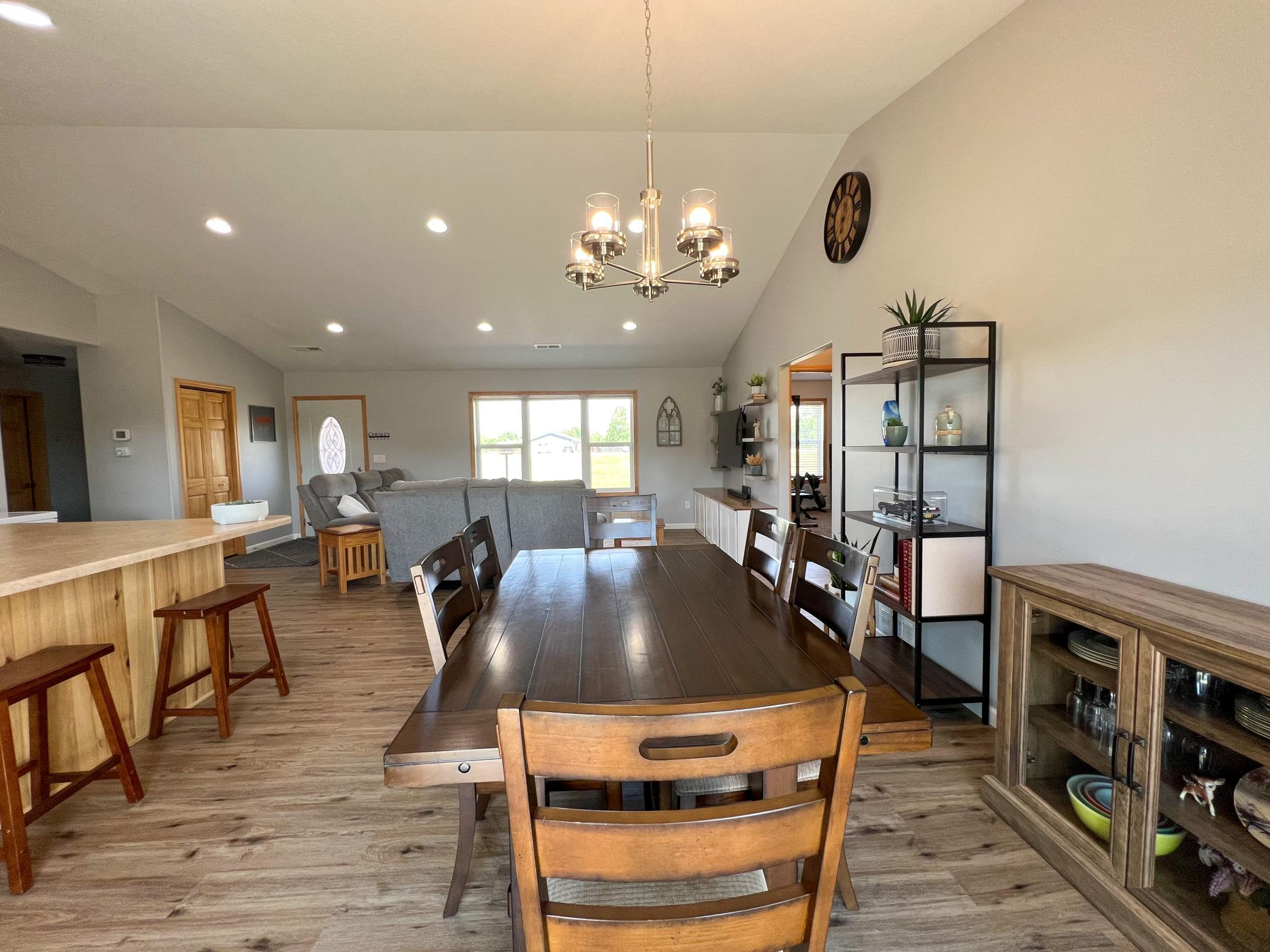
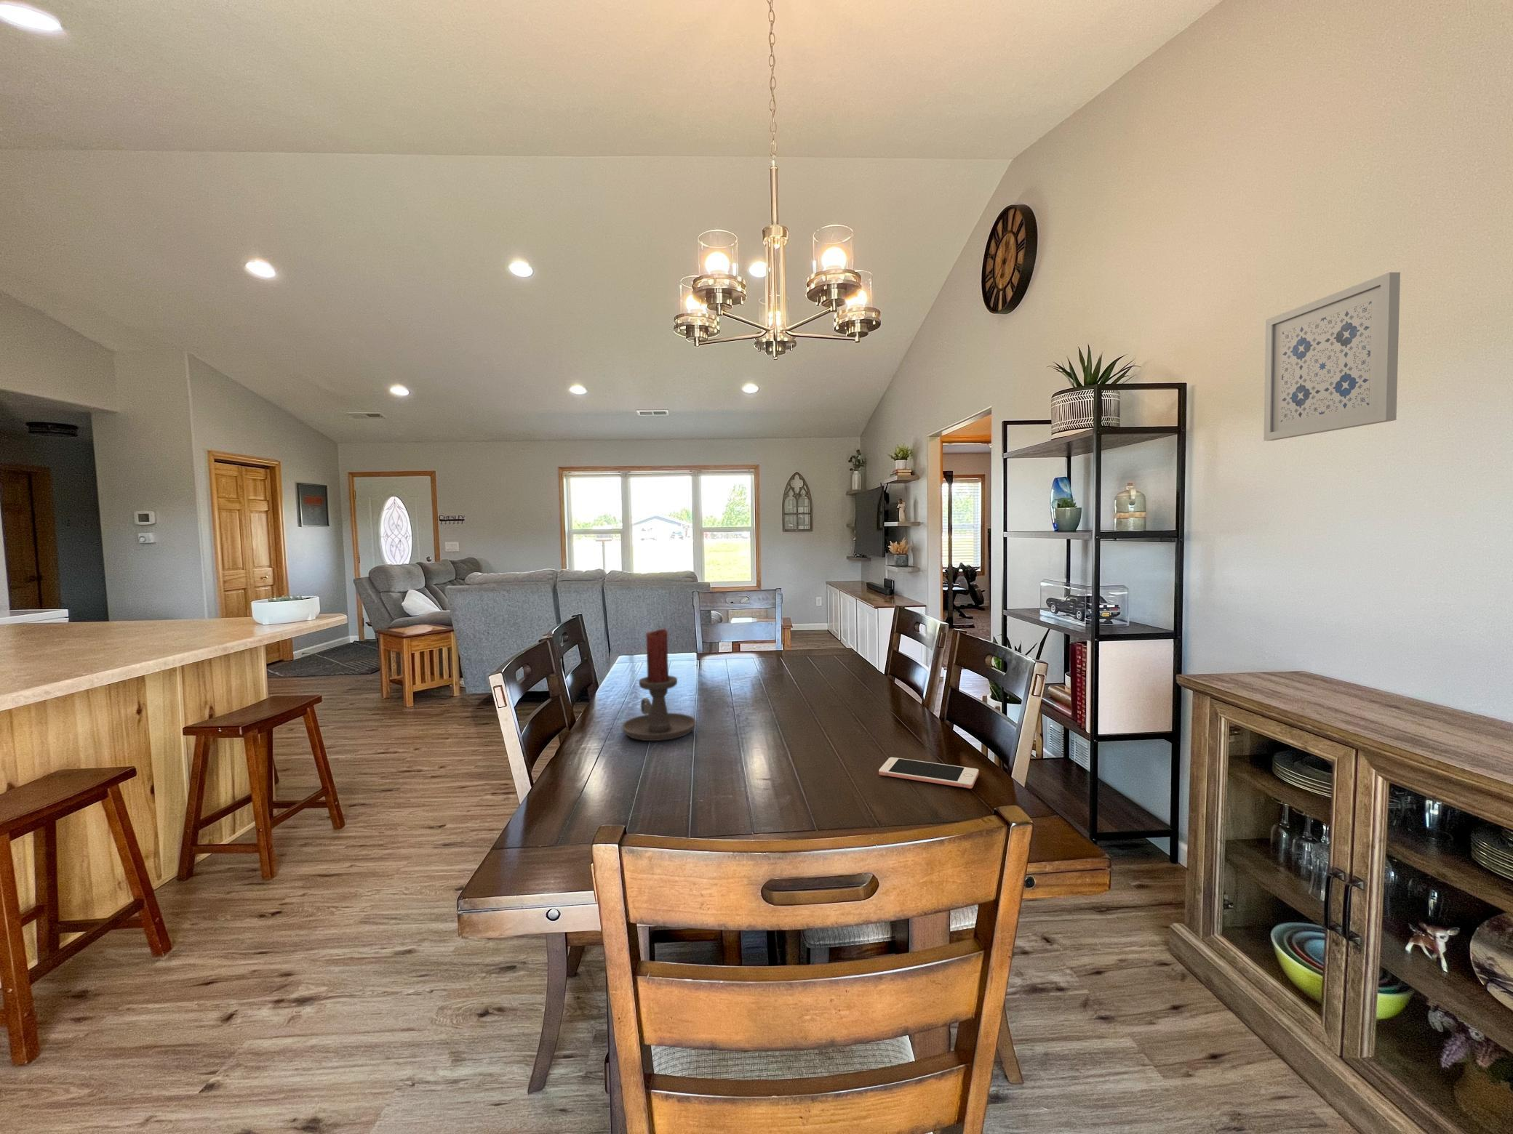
+ candle holder [621,628,697,741]
+ wall art [1263,272,1401,441]
+ cell phone [878,756,979,790]
